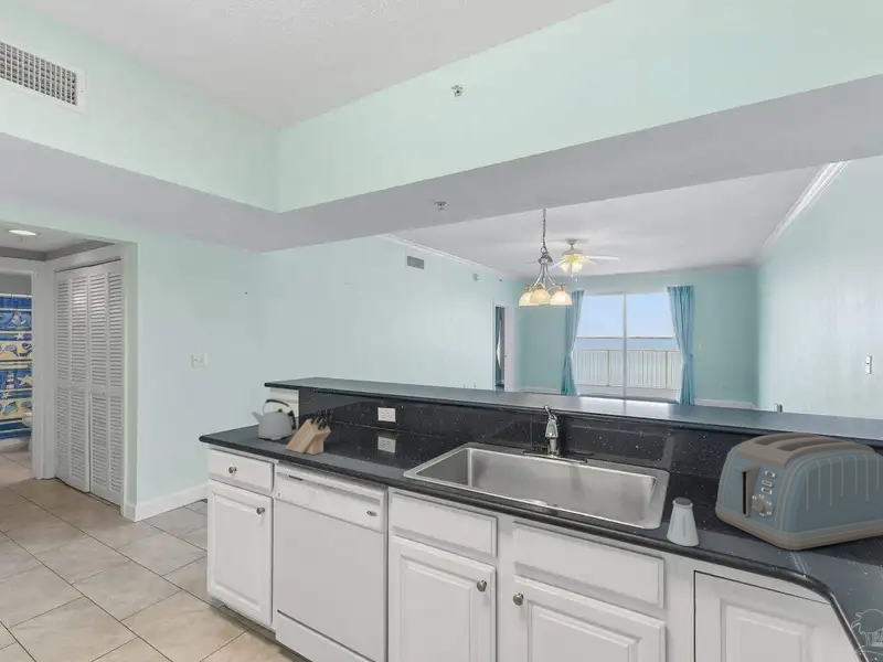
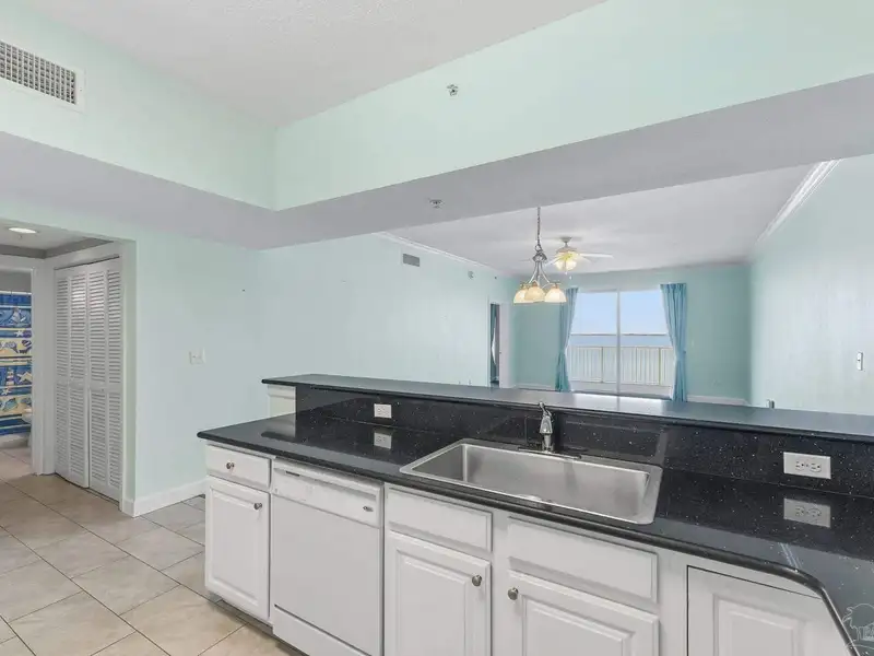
- kettle [249,398,297,441]
- toaster [714,431,883,552]
- saltshaker [666,496,700,547]
- knife block [285,407,334,456]
